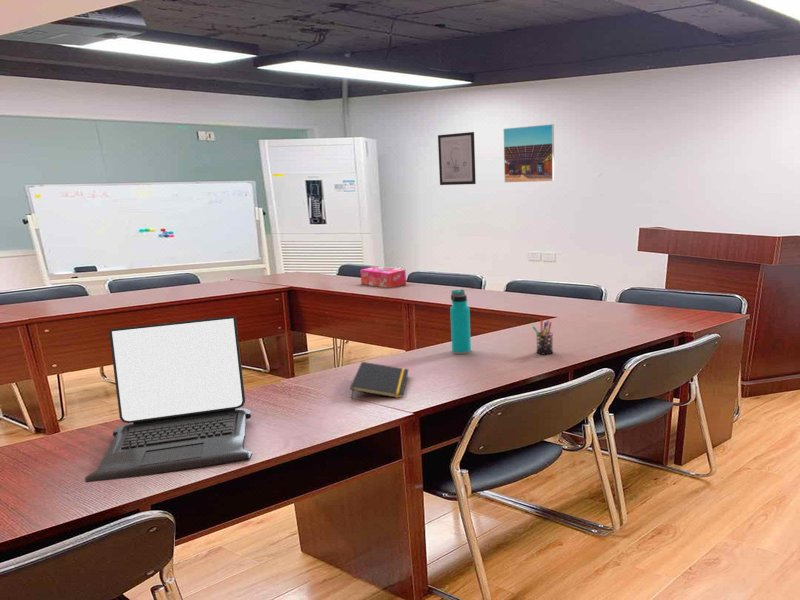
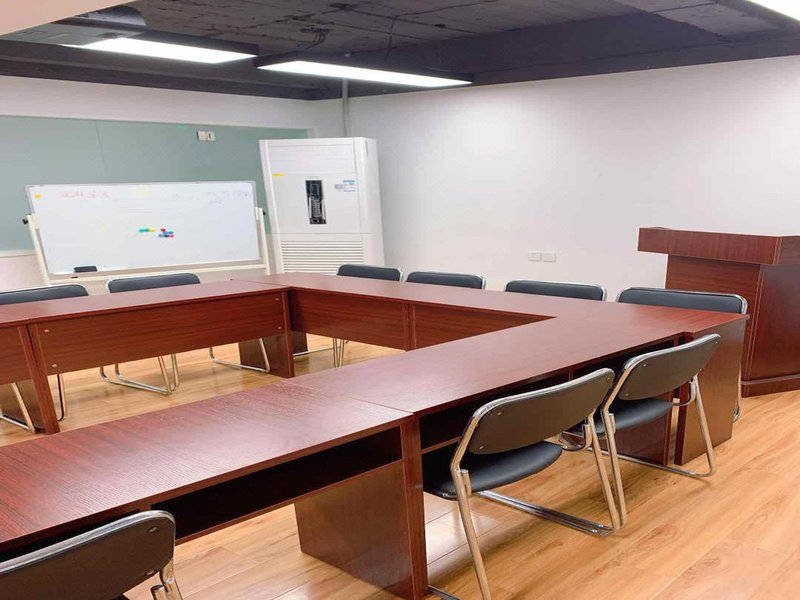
- wall art [437,131,477,186]
- notepad [349,361,410,400]
- laptop [84,315,253,483]
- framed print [503,123,555,183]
- water bottle [449,288,472,355]
- tissue box [359,265,407,289]
- pen holder [531,317,554,356]
